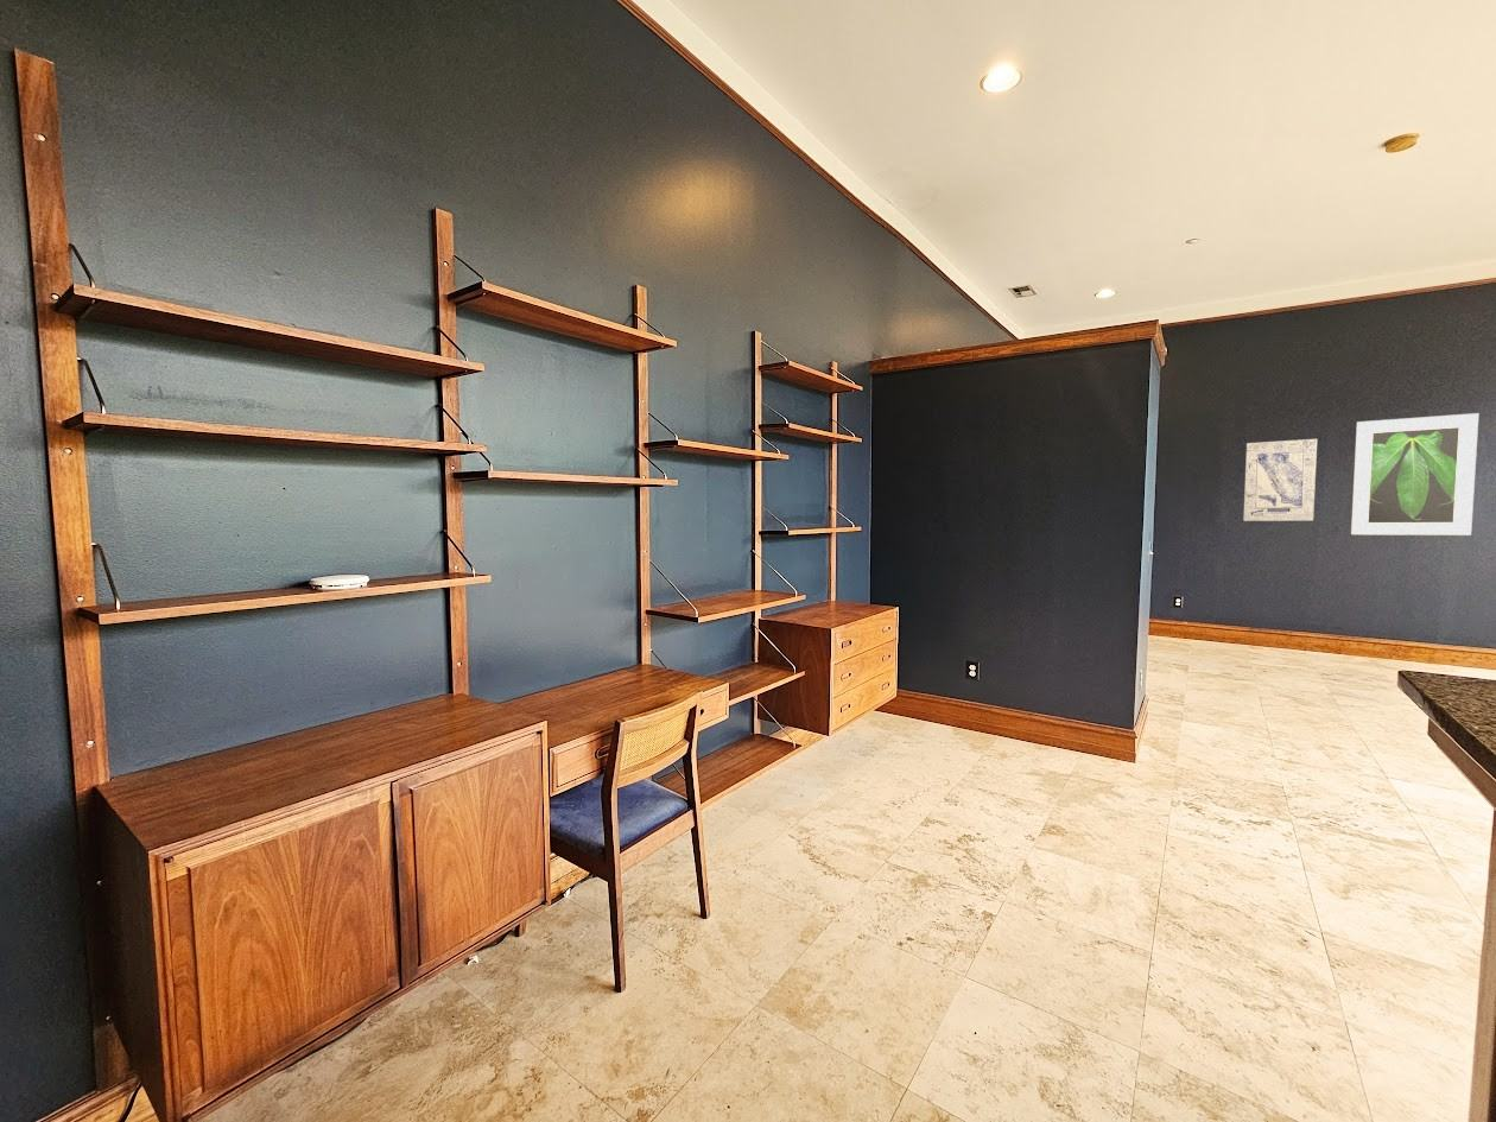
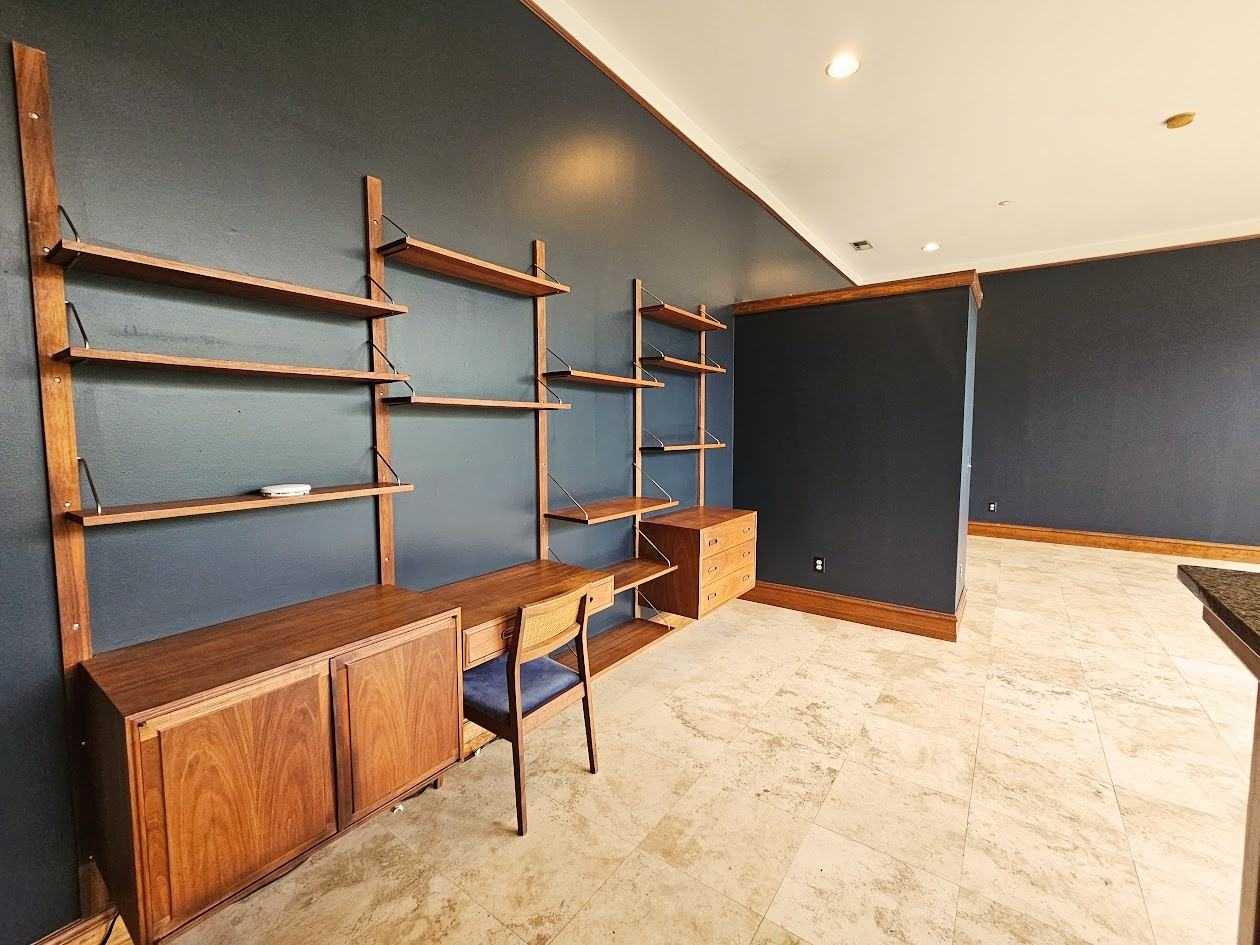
- wall art [1242,438,1318,522]
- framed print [1350,412,1481,537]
